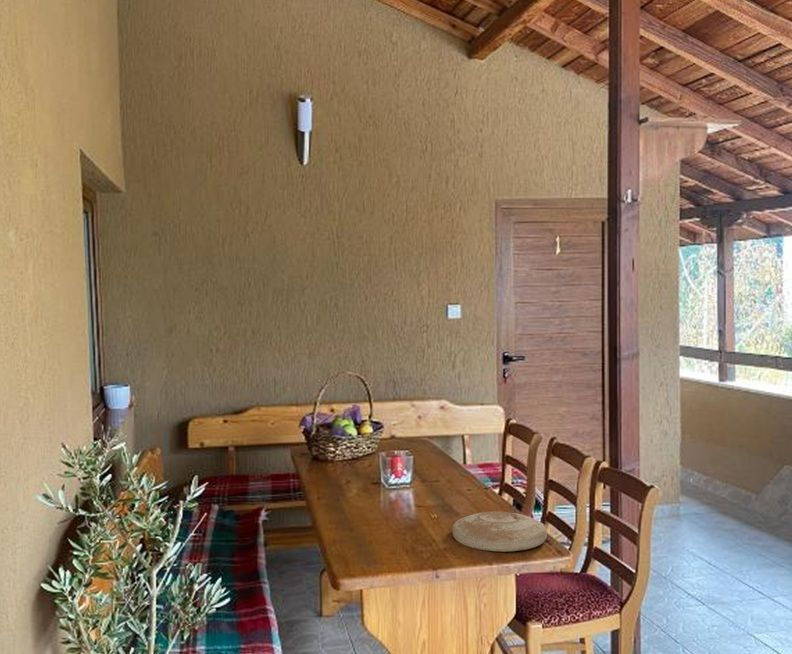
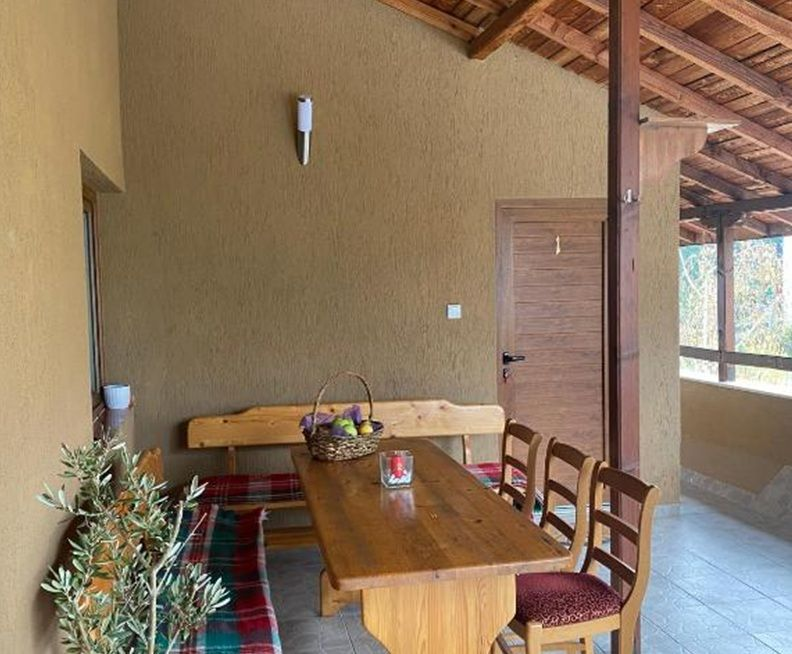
- plate [451,510,548,553]
